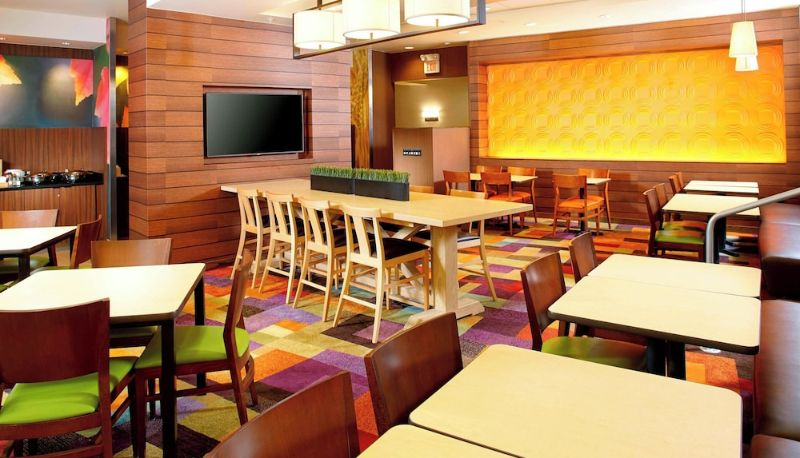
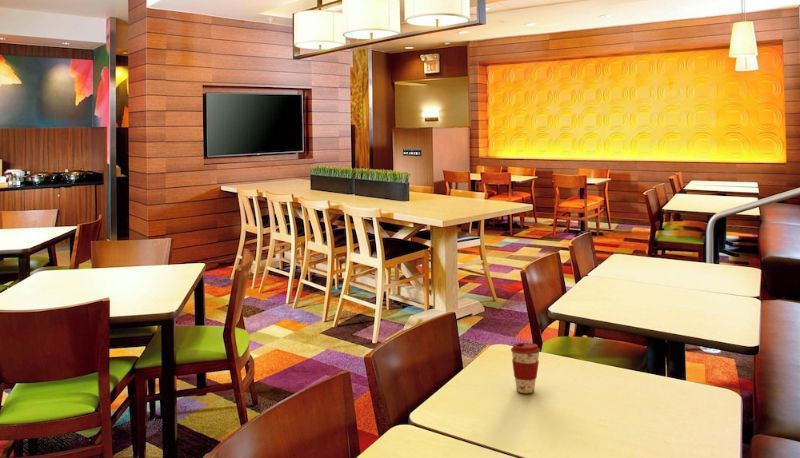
+ coffee cup [510,342,541,394]
